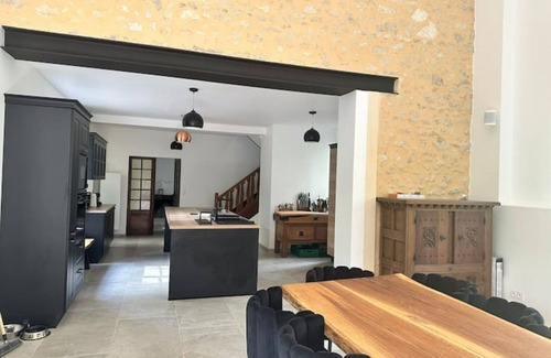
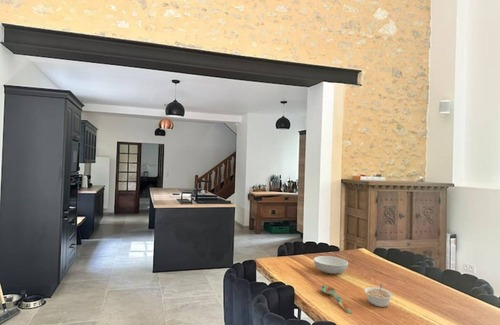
+ legume [363,283,394,308]
+ spoon [320,284,353,314]
+ serving bowl [313,255,349,275]
